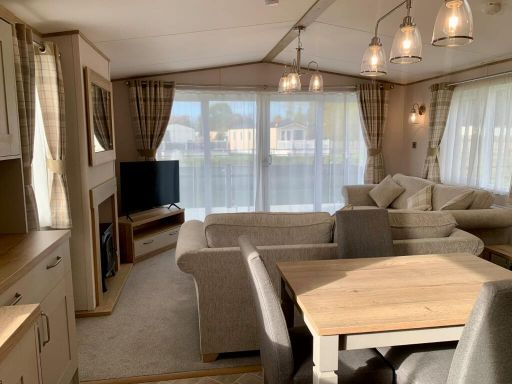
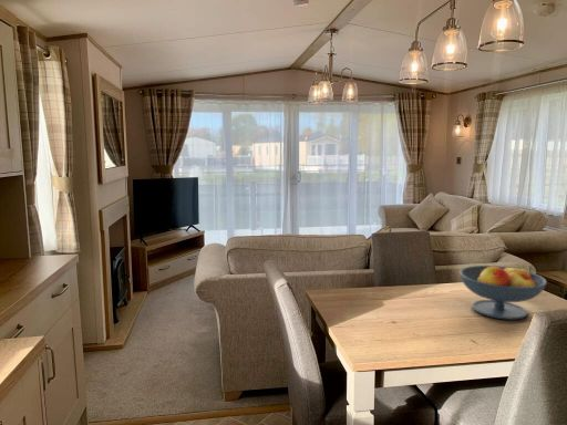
+ fruit bowl [458,263,548,321]
